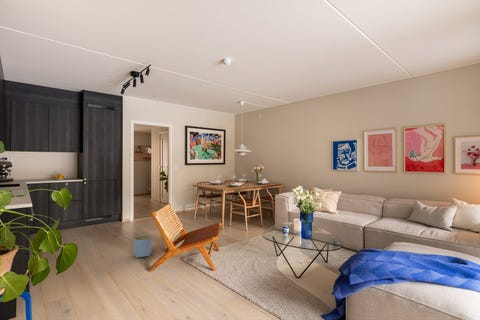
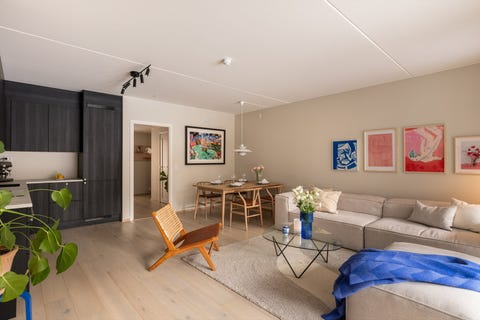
- planter [132,234,153,259]
